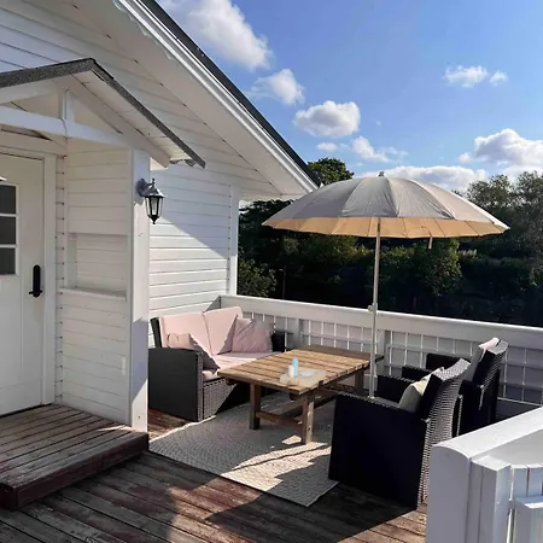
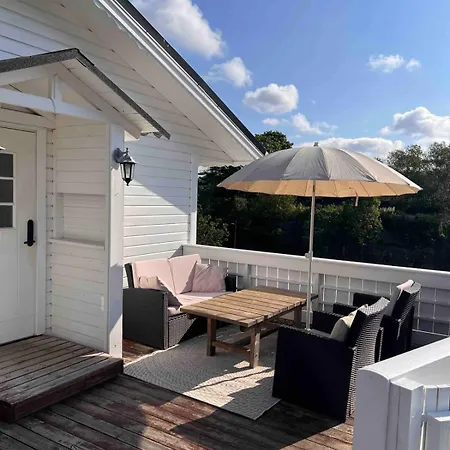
- serving tray [279,356,327,389]
